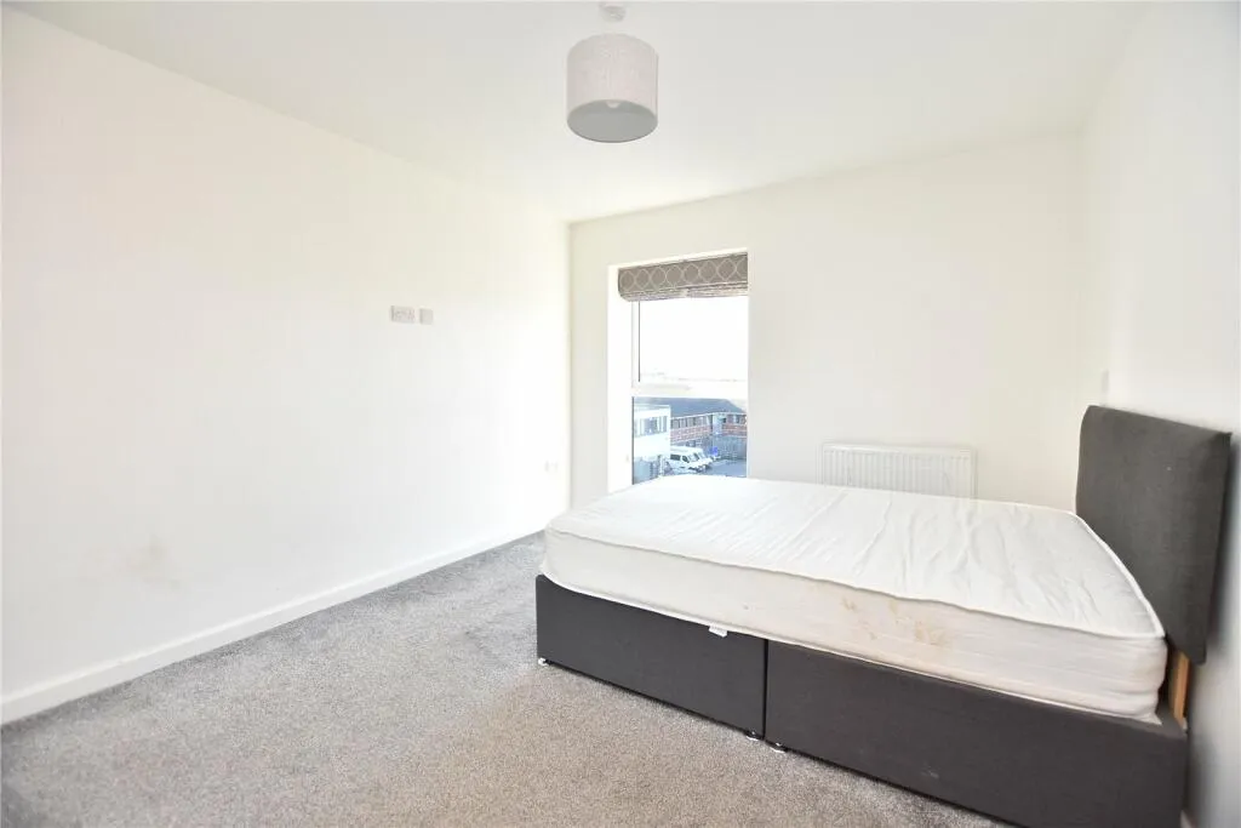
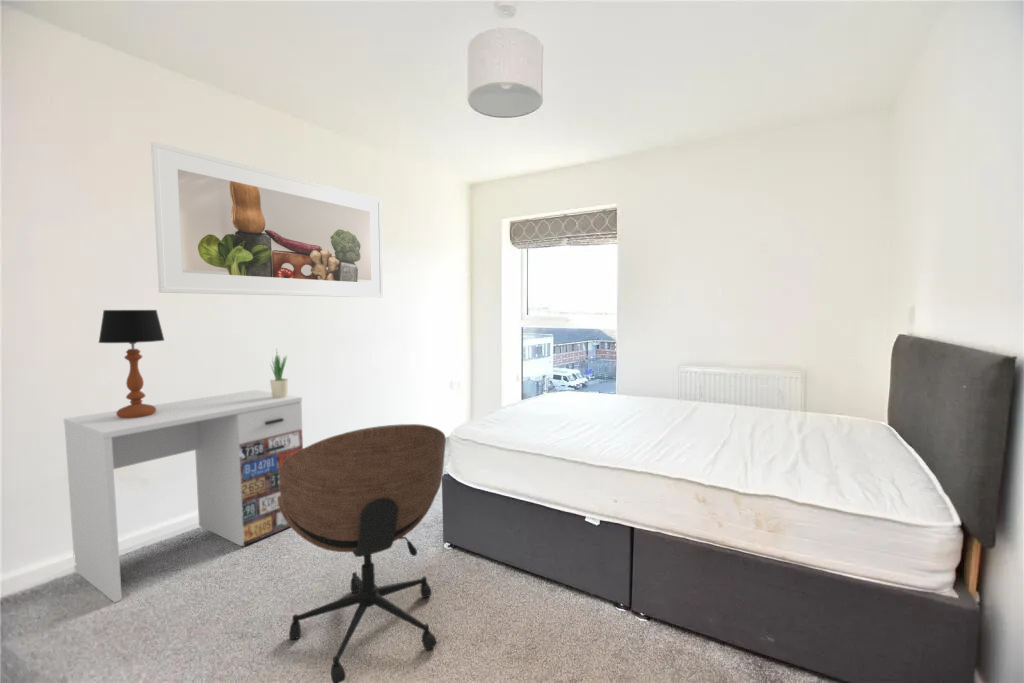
+ potted plant [269,349,289,398]
+ office chair [277,423,447,683]
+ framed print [150,141,384,299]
+ desk [63,389,304,604]
+ table lamp [97,309,165,418]
